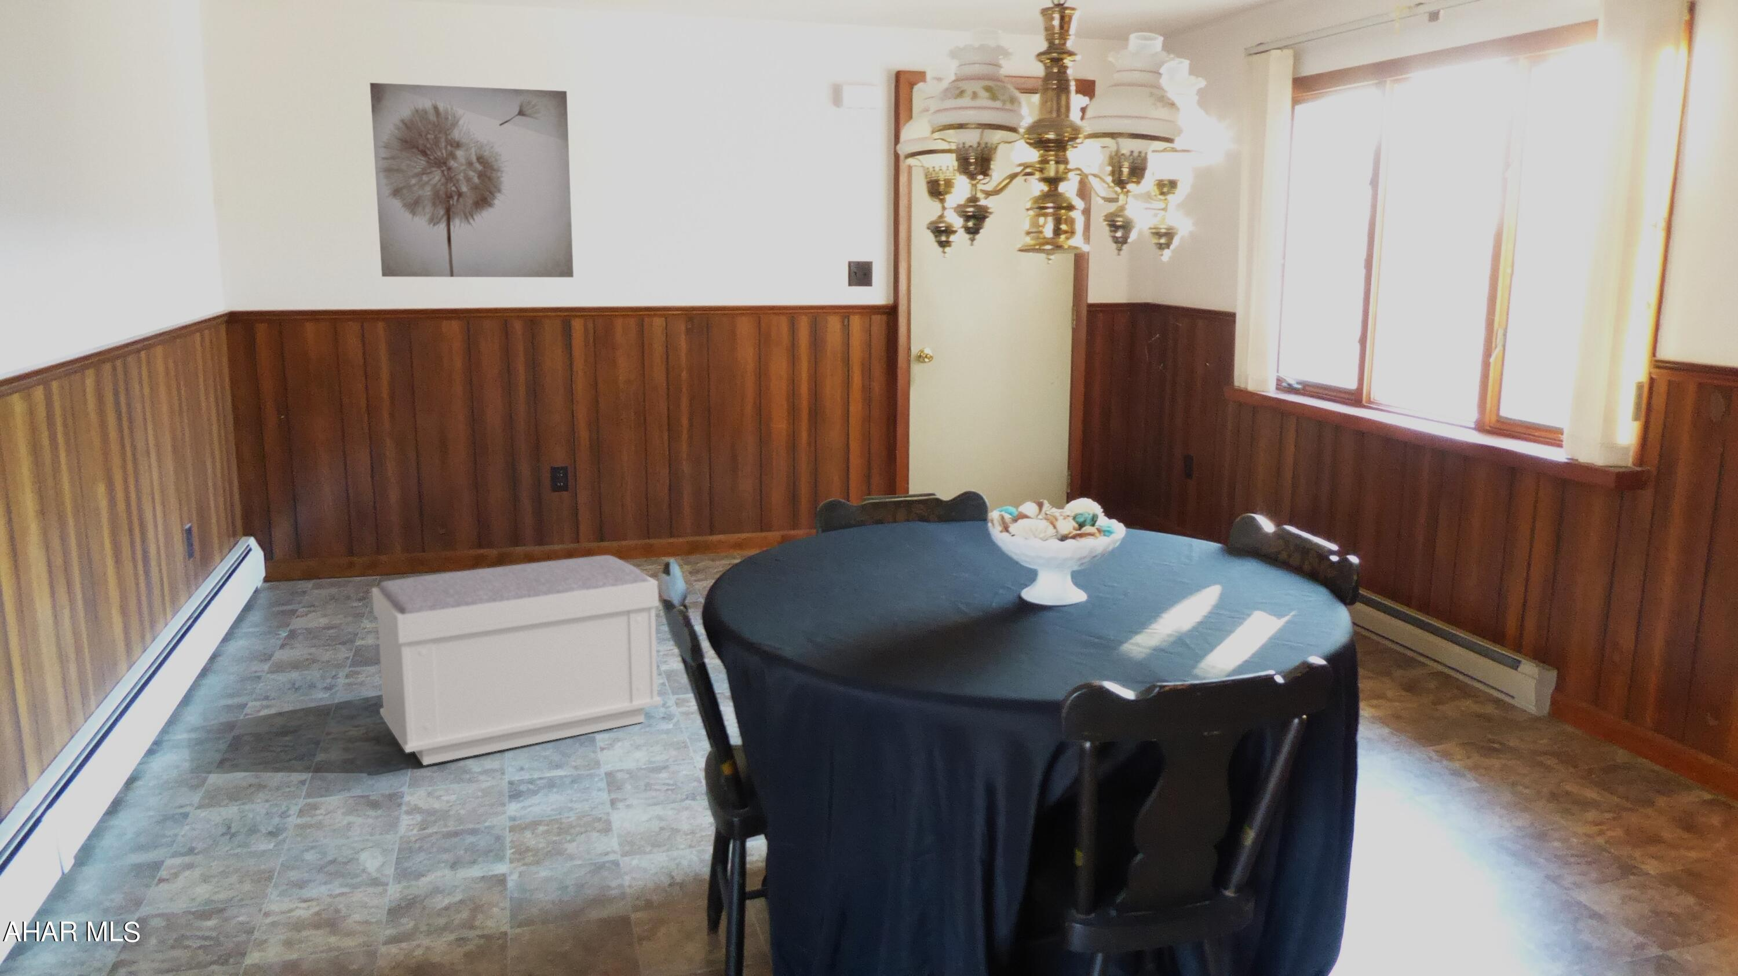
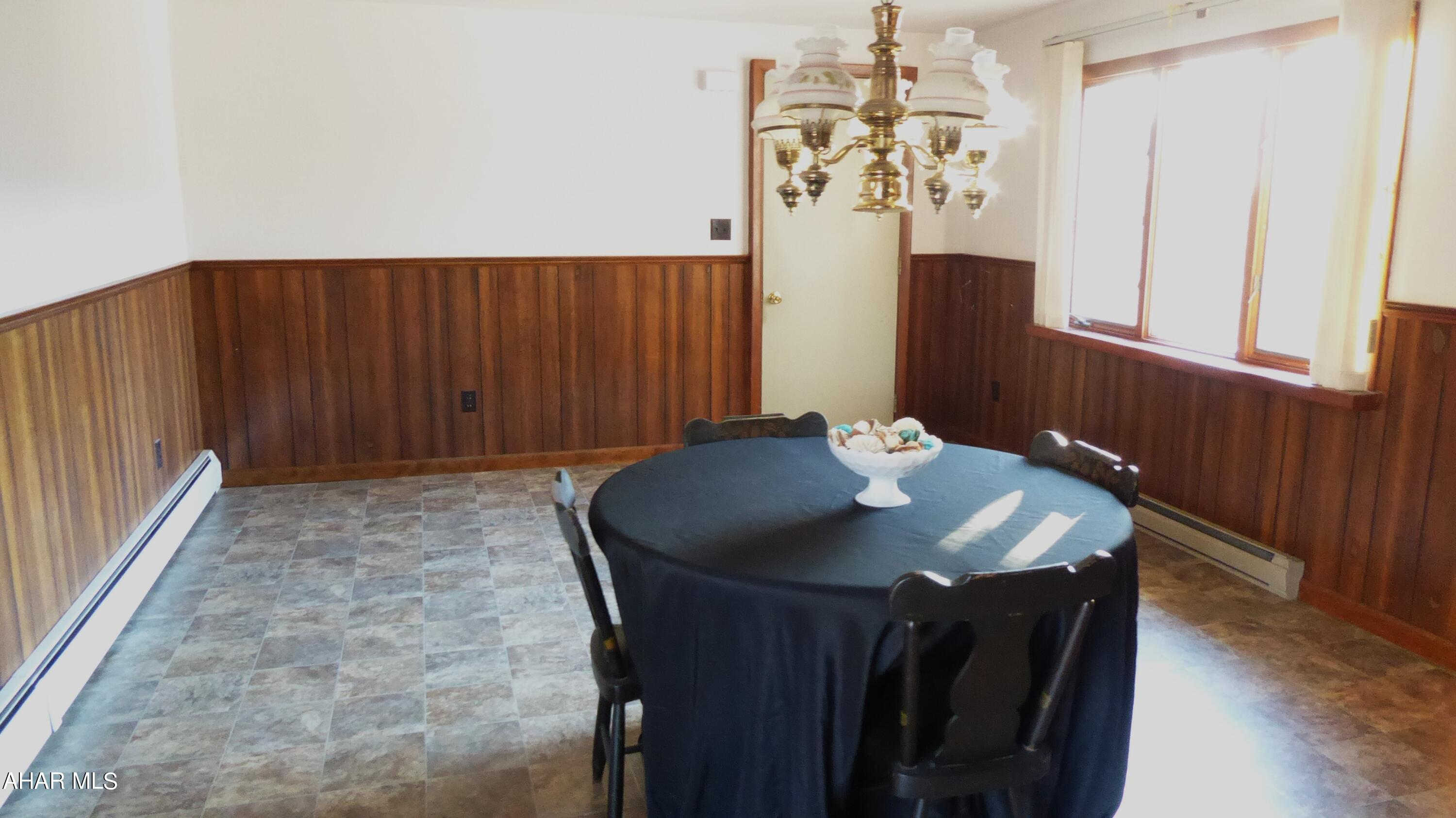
- wall art [369,82,574,278]
- bench [371,555,662,766]
